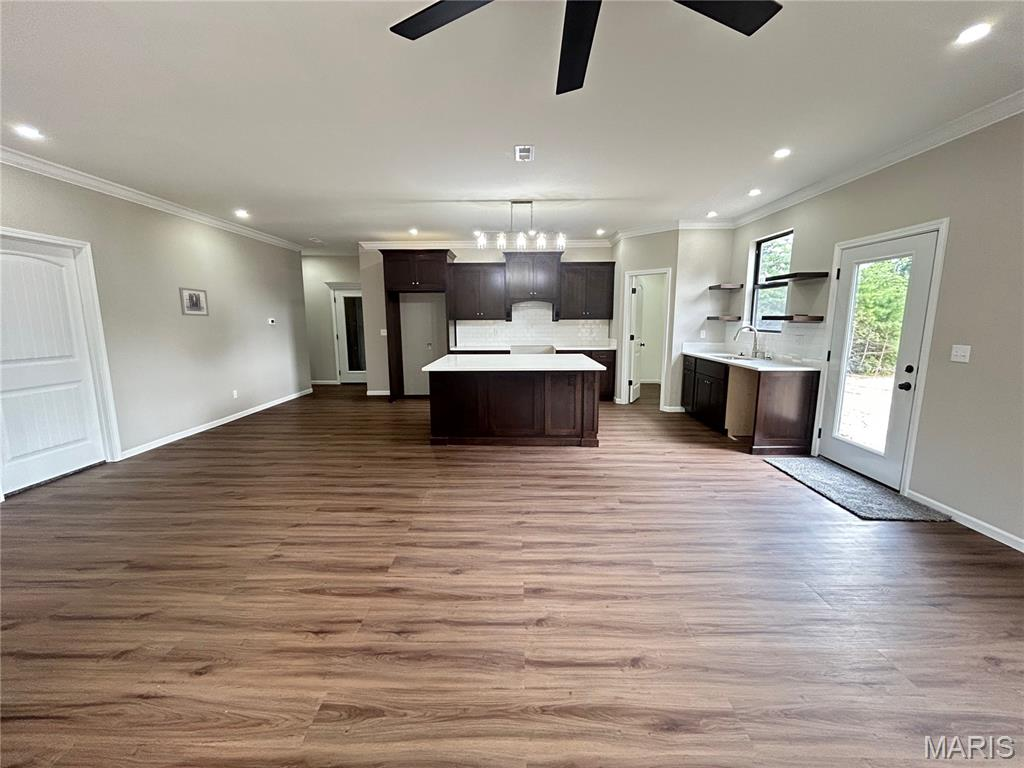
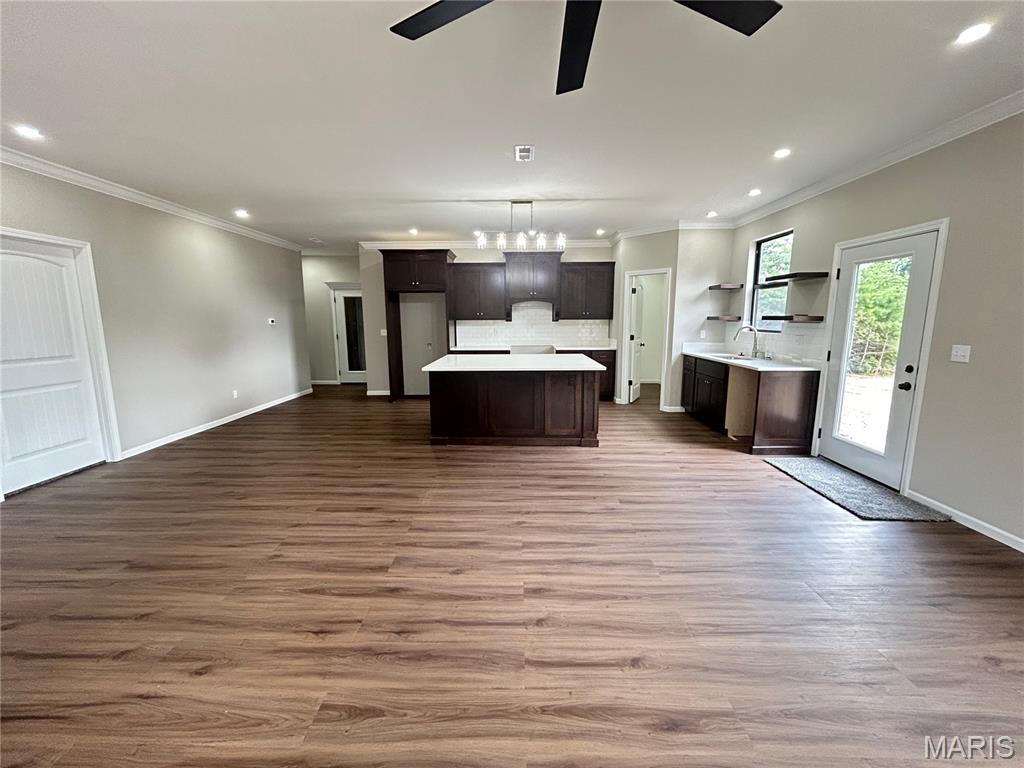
- wall art [178,286,210,317]
